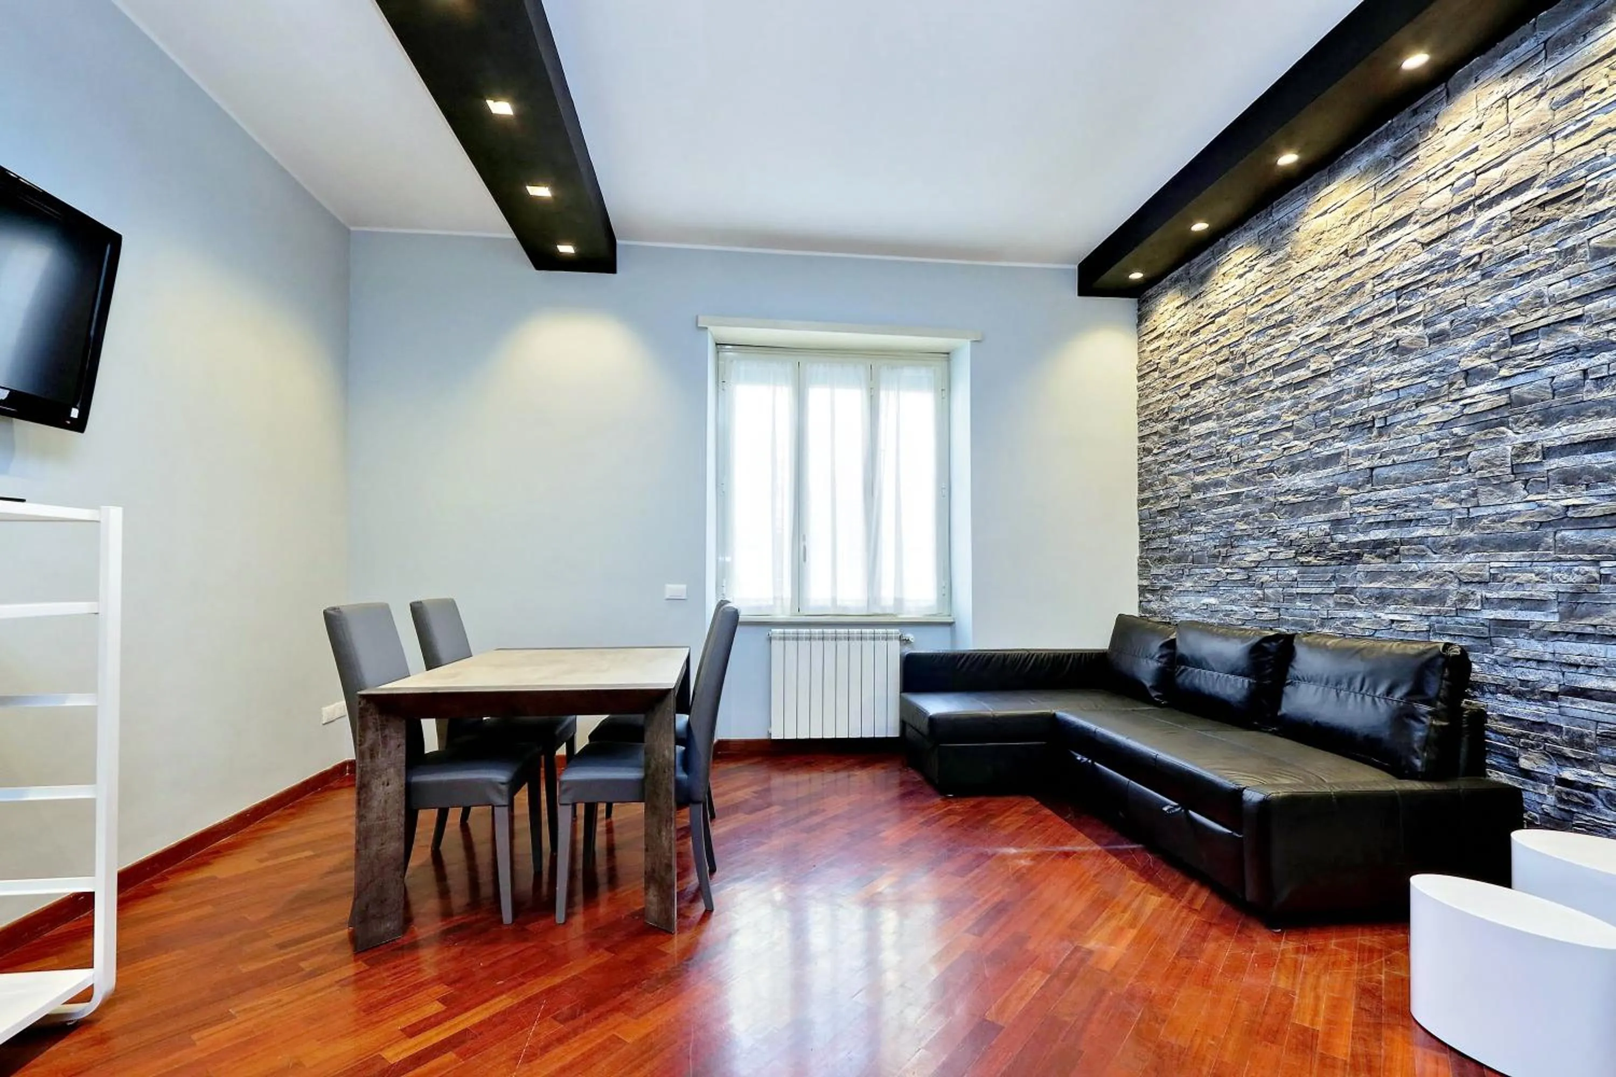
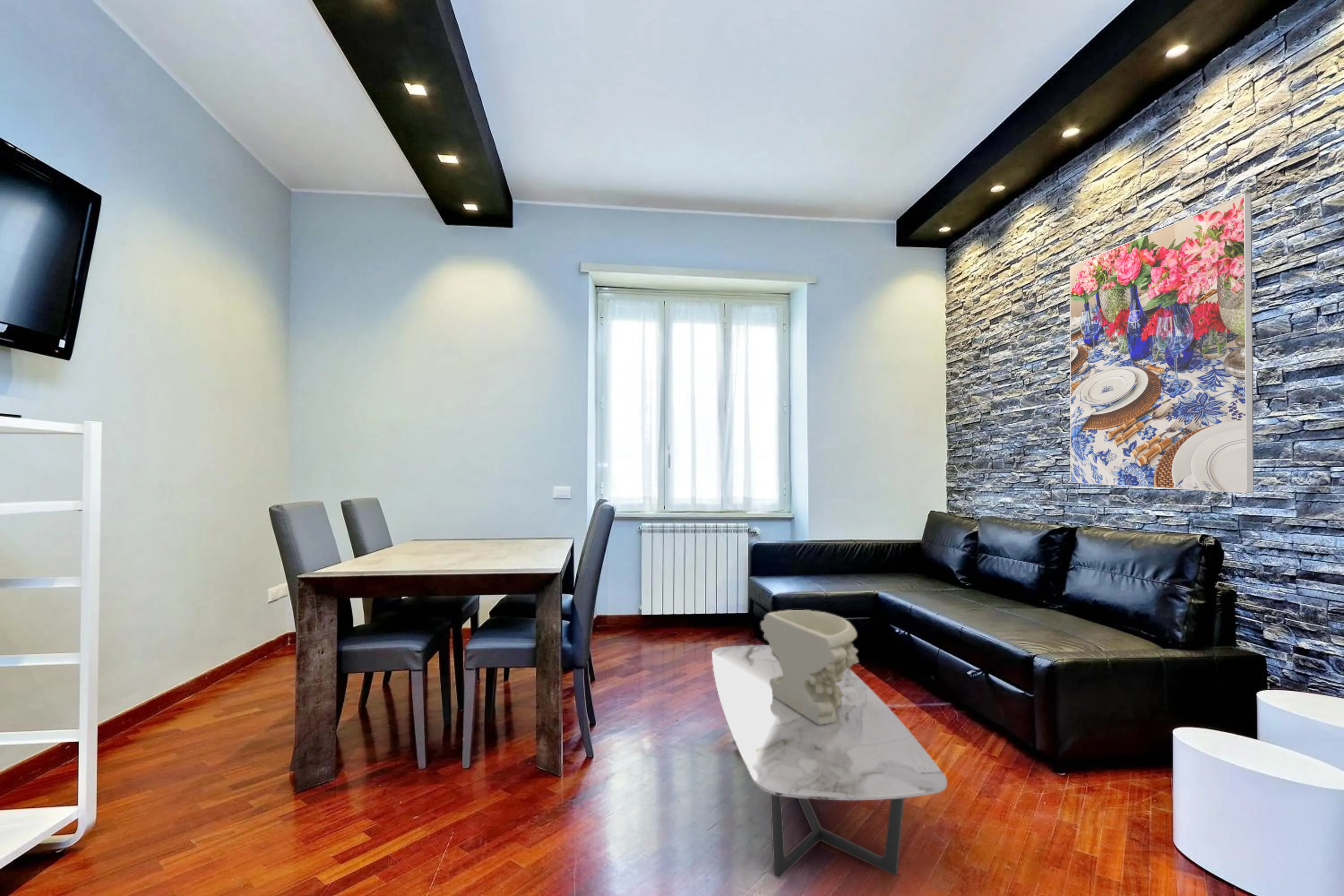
+ coffee table [711,644,948,879]
+ decorative bowl [760,609,859,725]
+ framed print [1069,194,1254,494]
